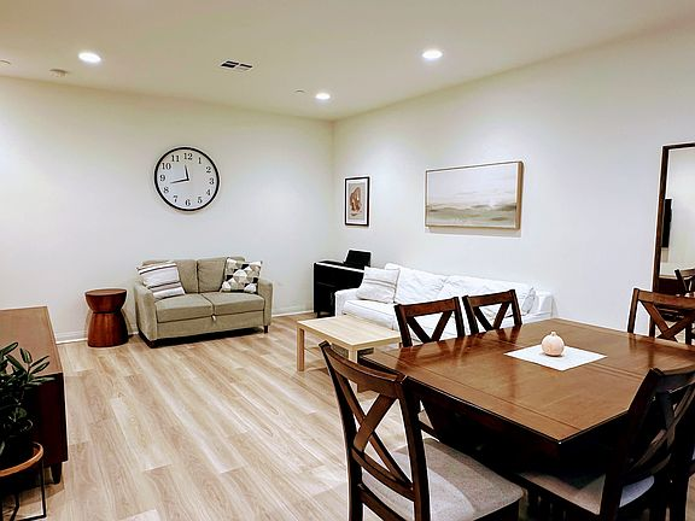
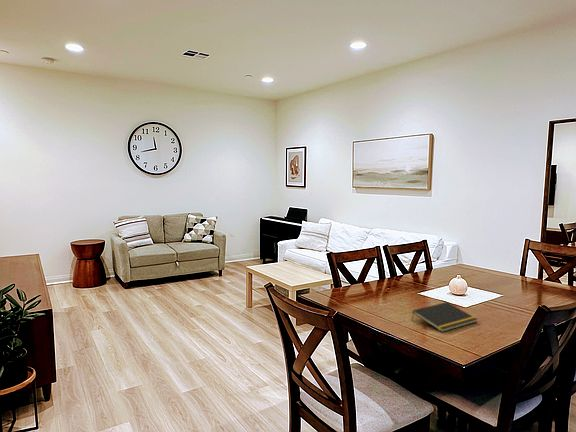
+ notepad [411,301,478,333]
